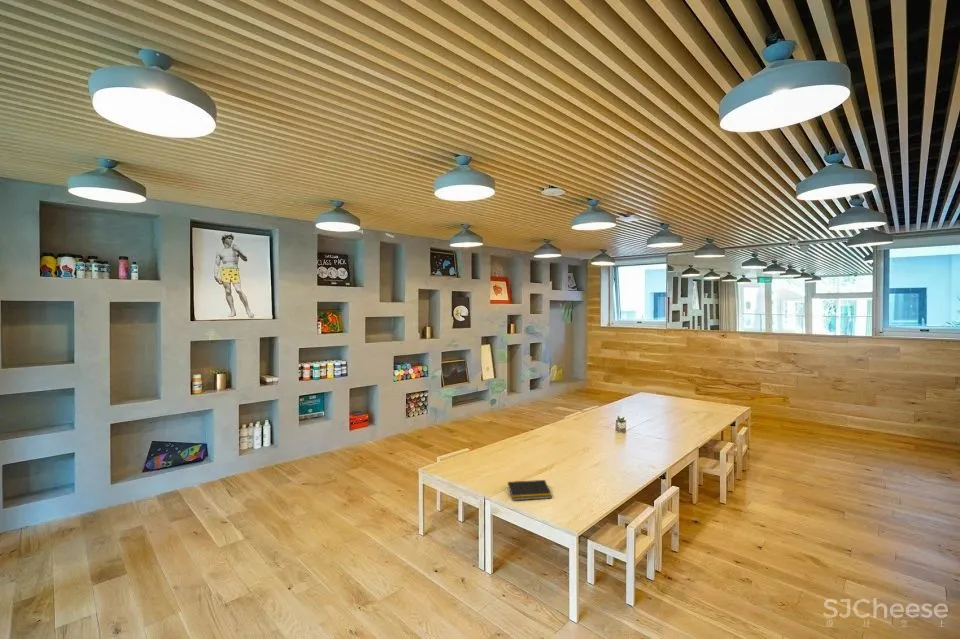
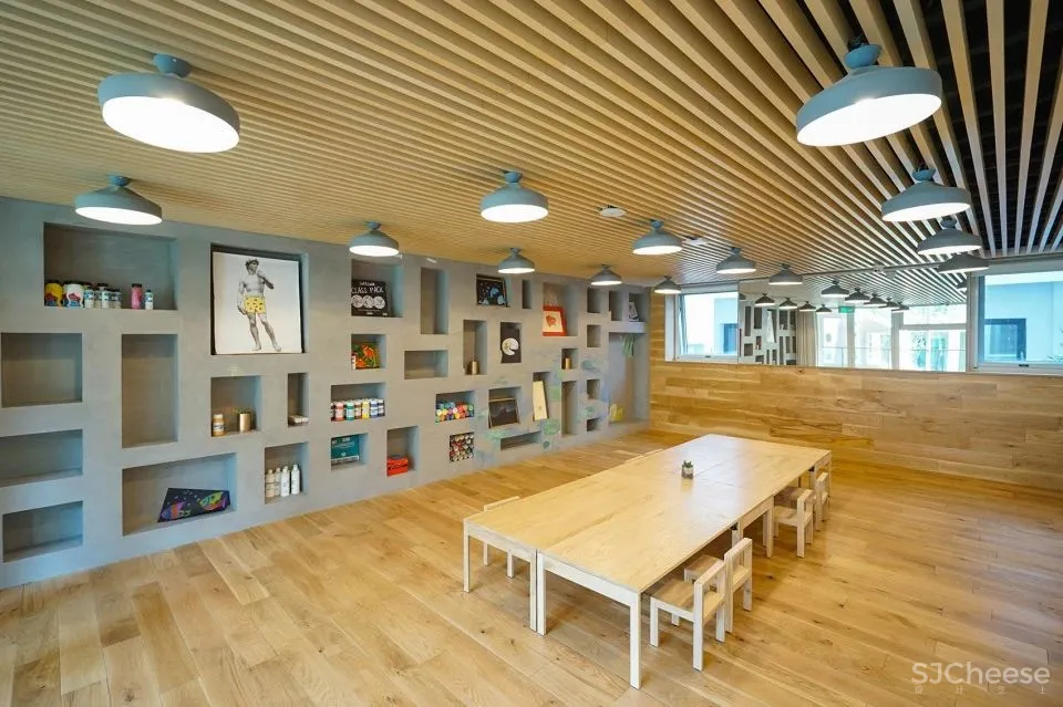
- notepad [506,479,553,501]
